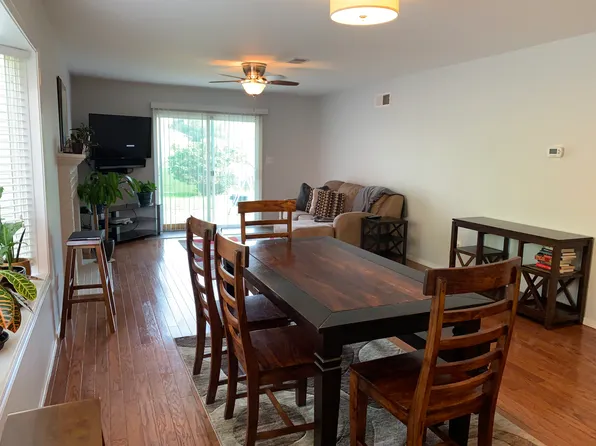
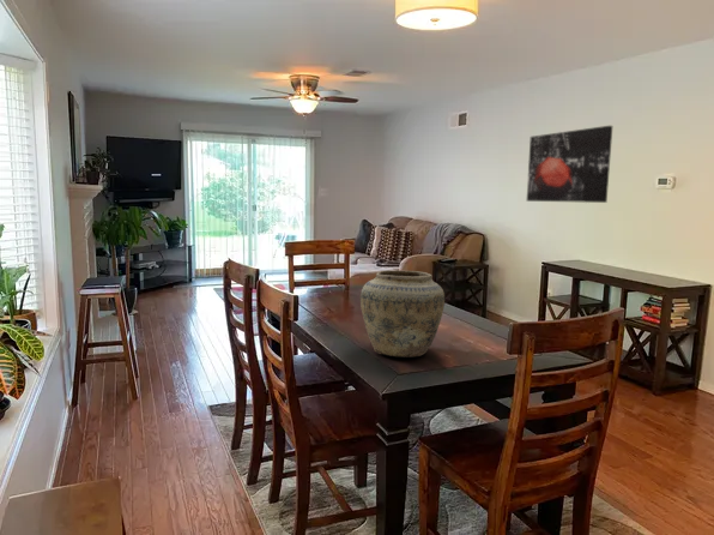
+ vase [359,269,446,359]
+ wall art [526,125,613,204]
